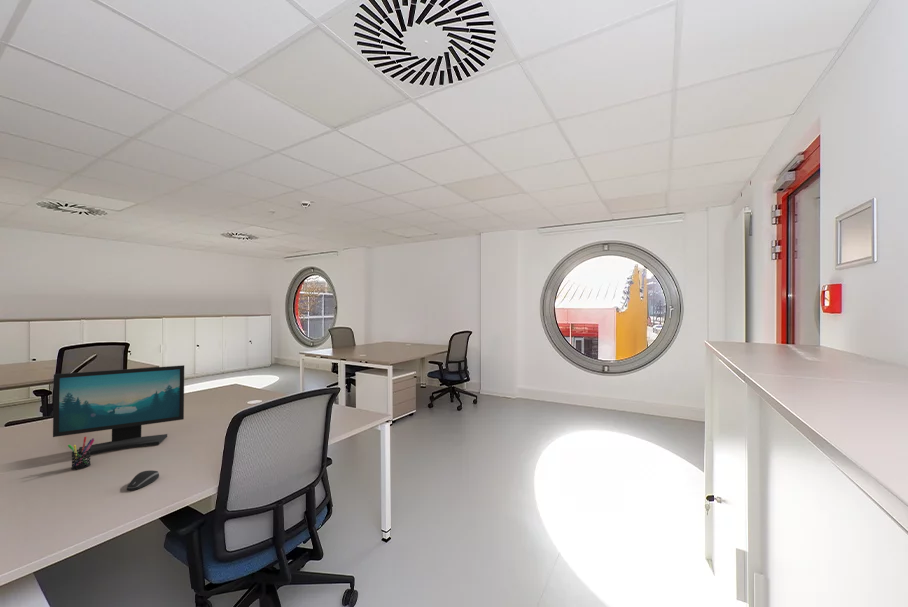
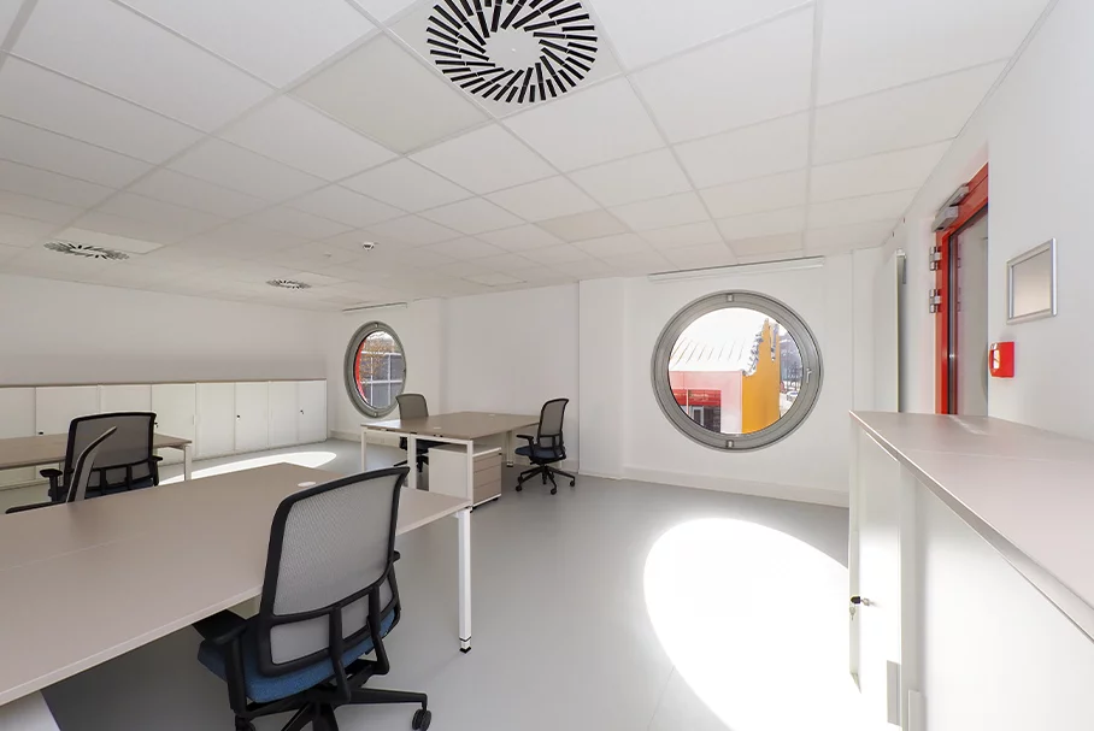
- computer mouse [126,469,160,491]
- pen holder [67,436,95,471]
- computer monitor [52,364,185,458]
